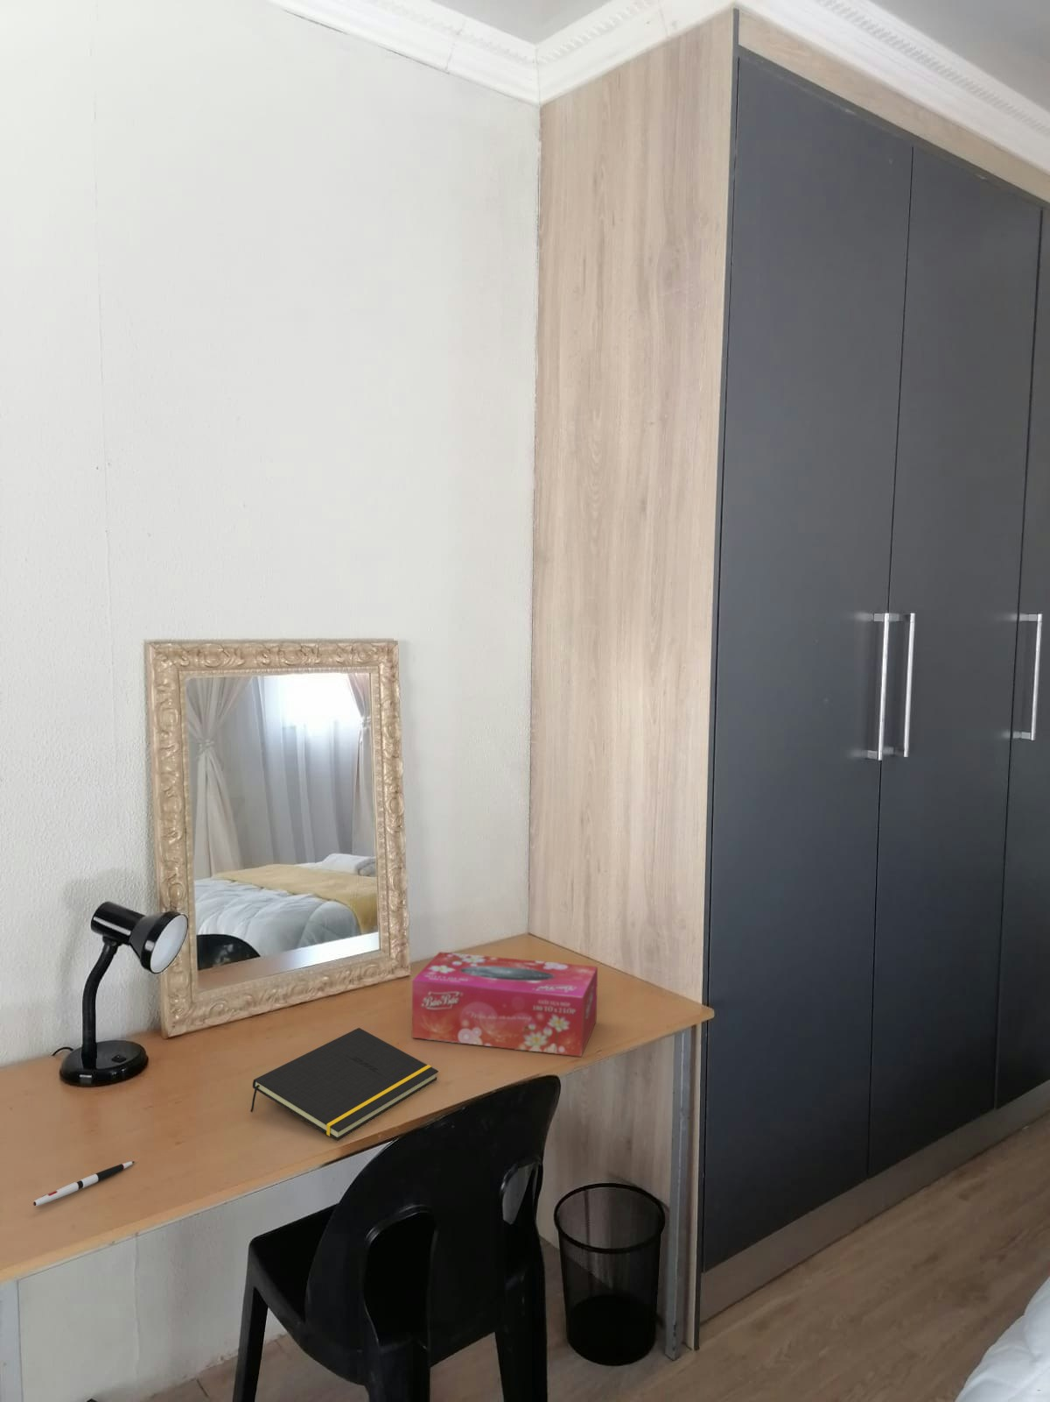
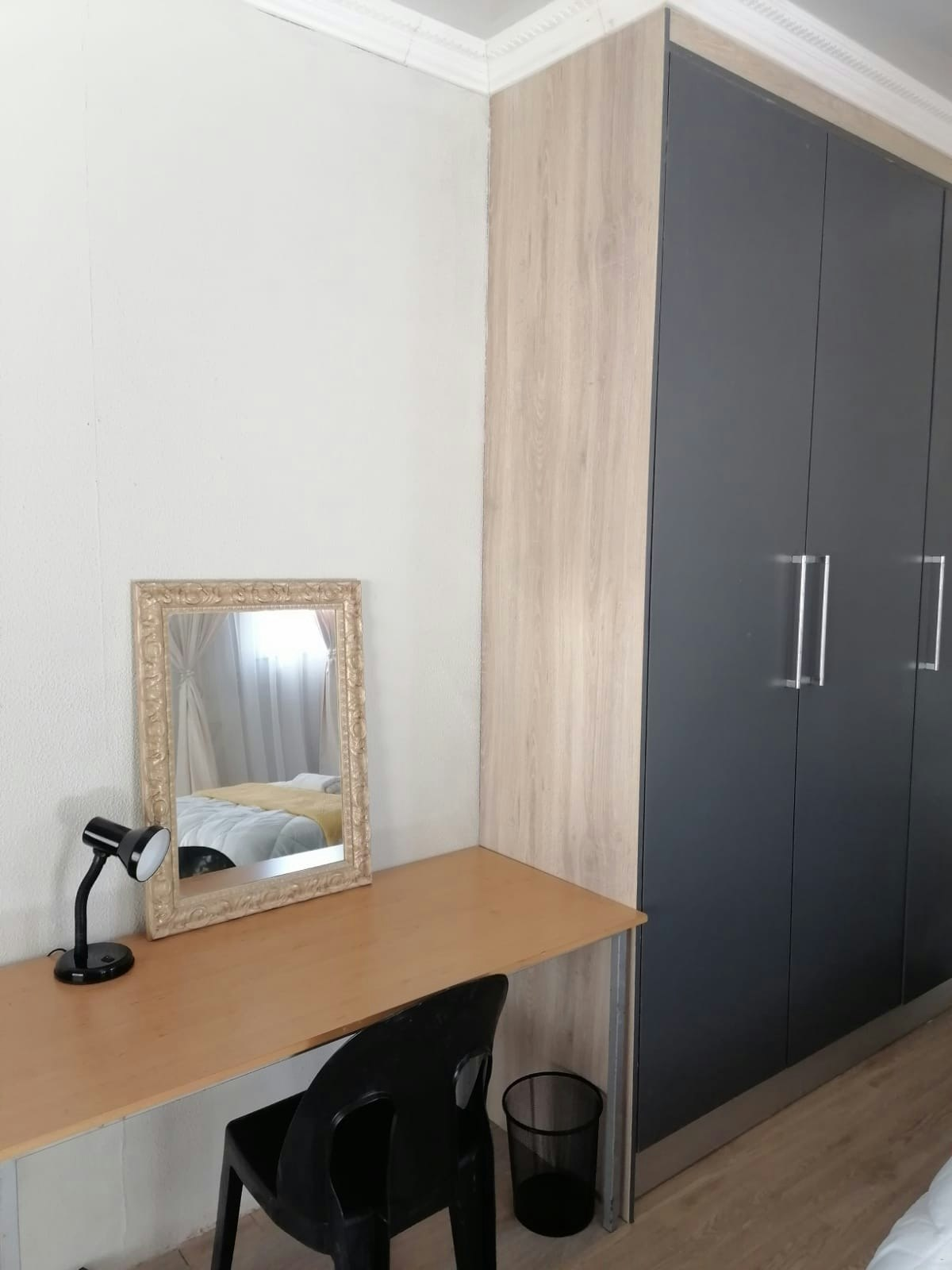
- notepad [249,1027,439,1140]
- pen [32,1161,136,1208]
- tissue box [411,950,599,1058]
